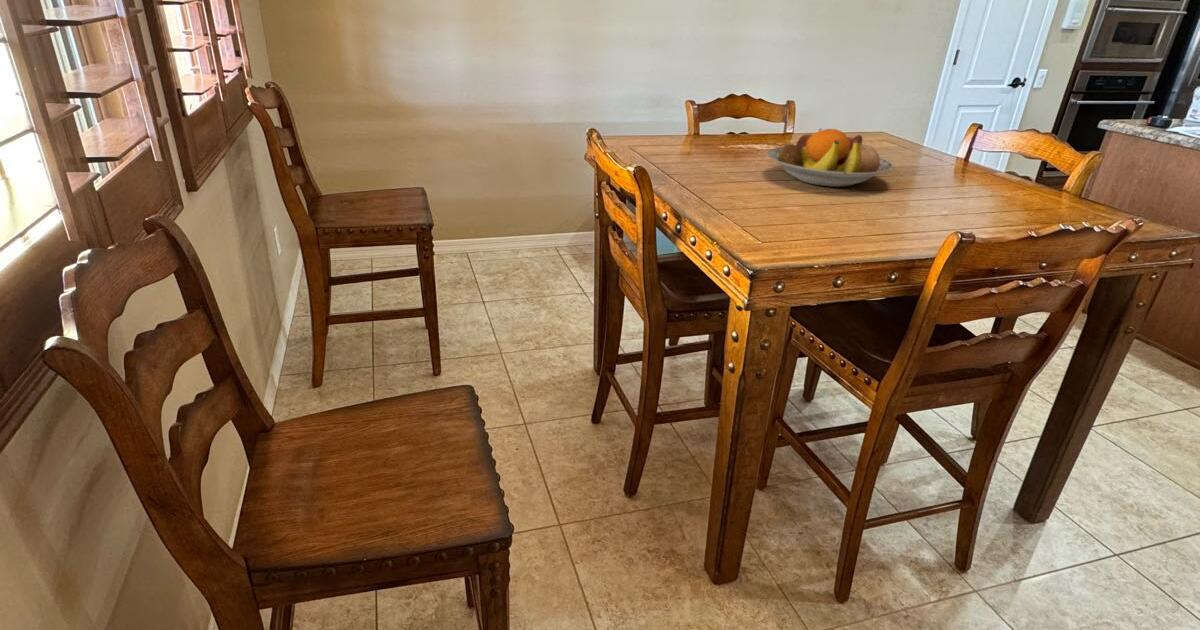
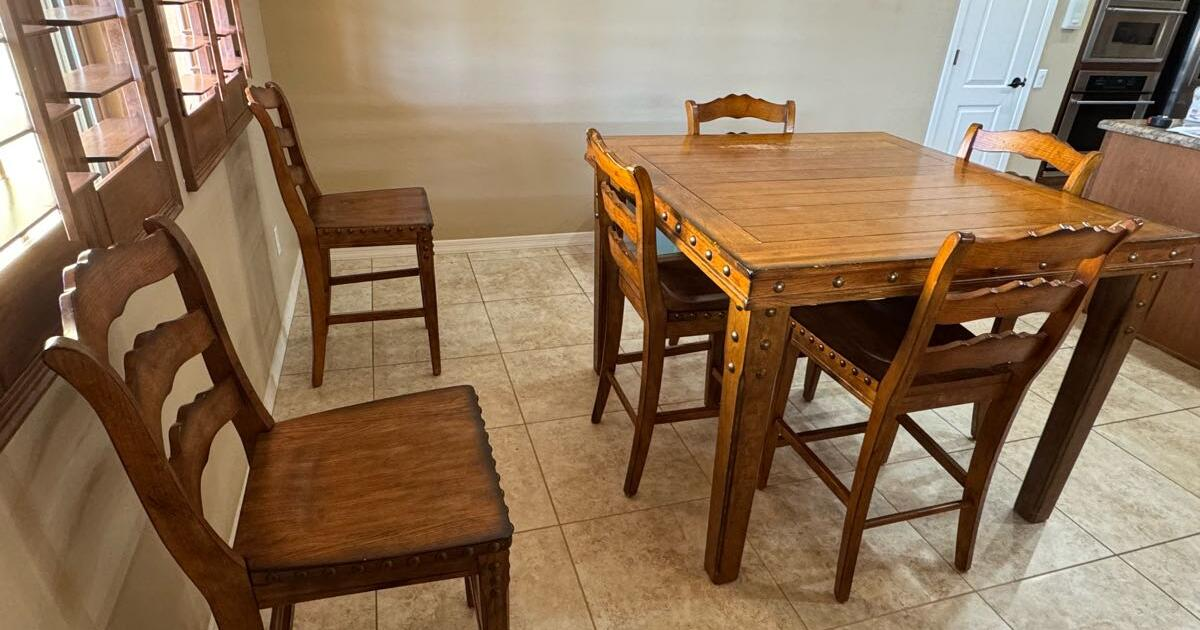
- fruit bowl [766,127,894,188]
